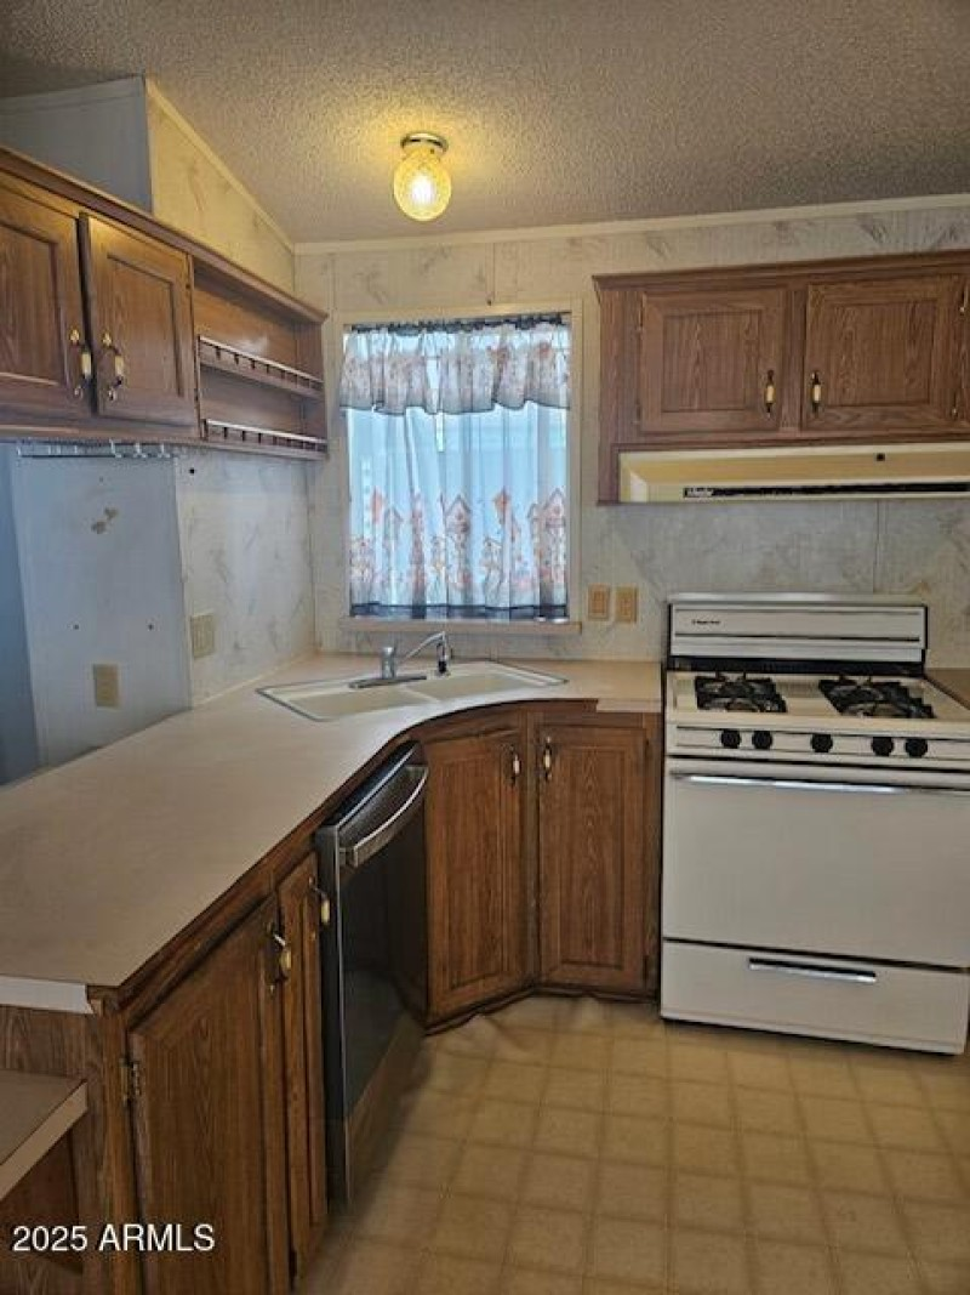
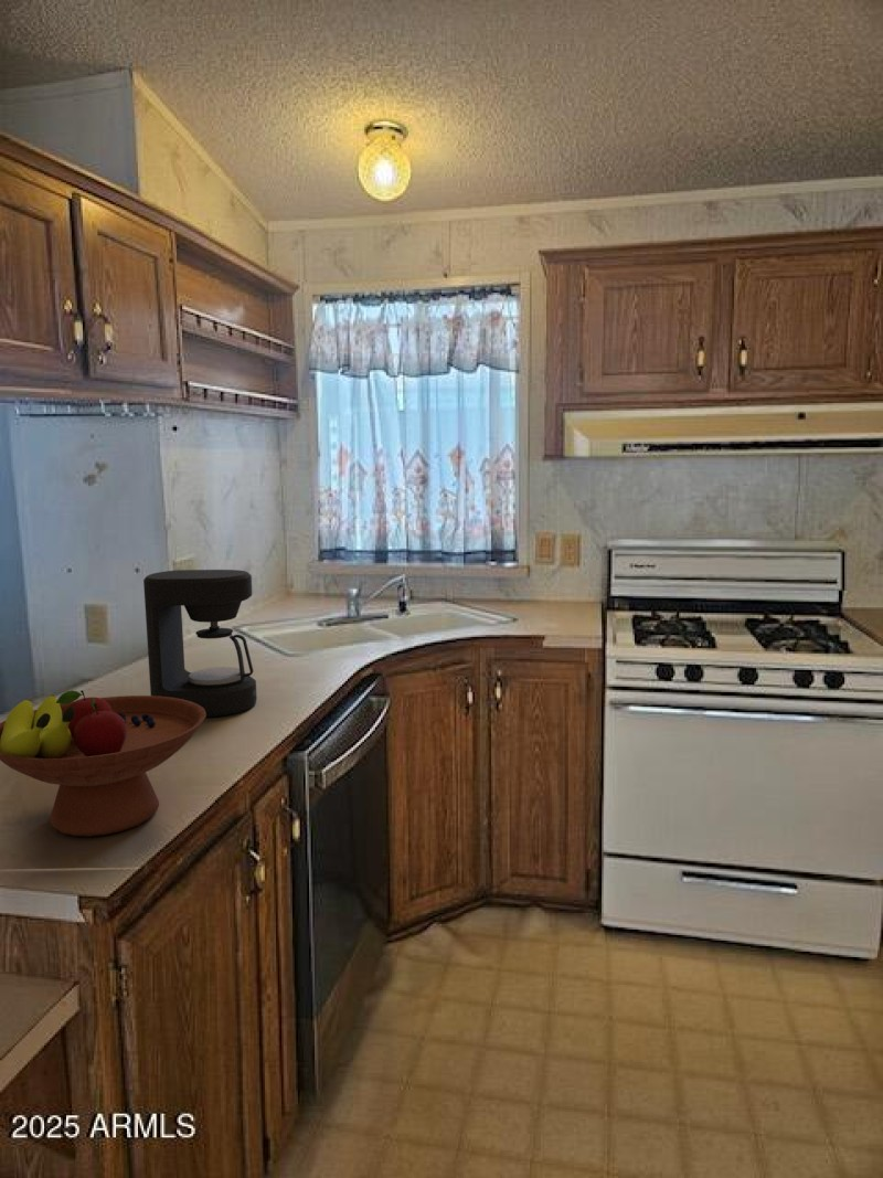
+ coffee maker [142,569,258,718]
+ fruit bowl [0,689,208,838]
